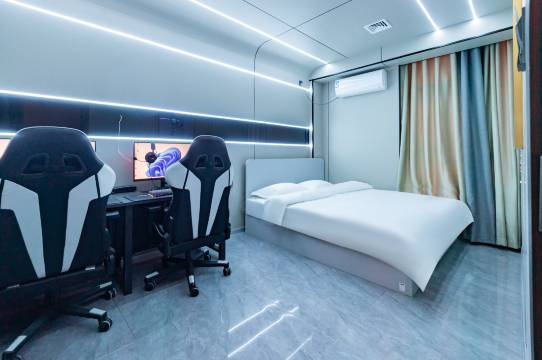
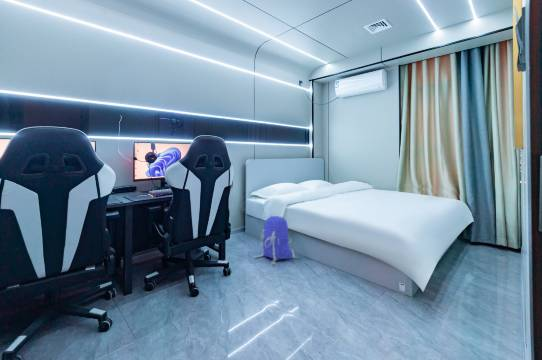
+ backpack [253,214,300,265]
